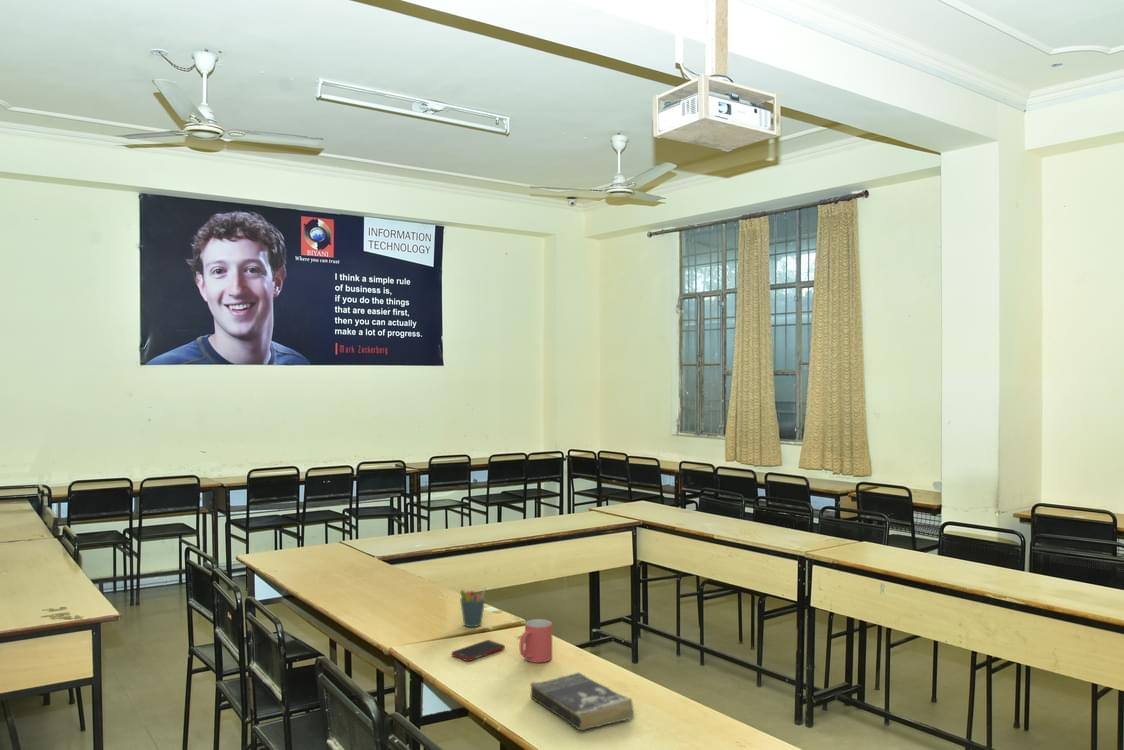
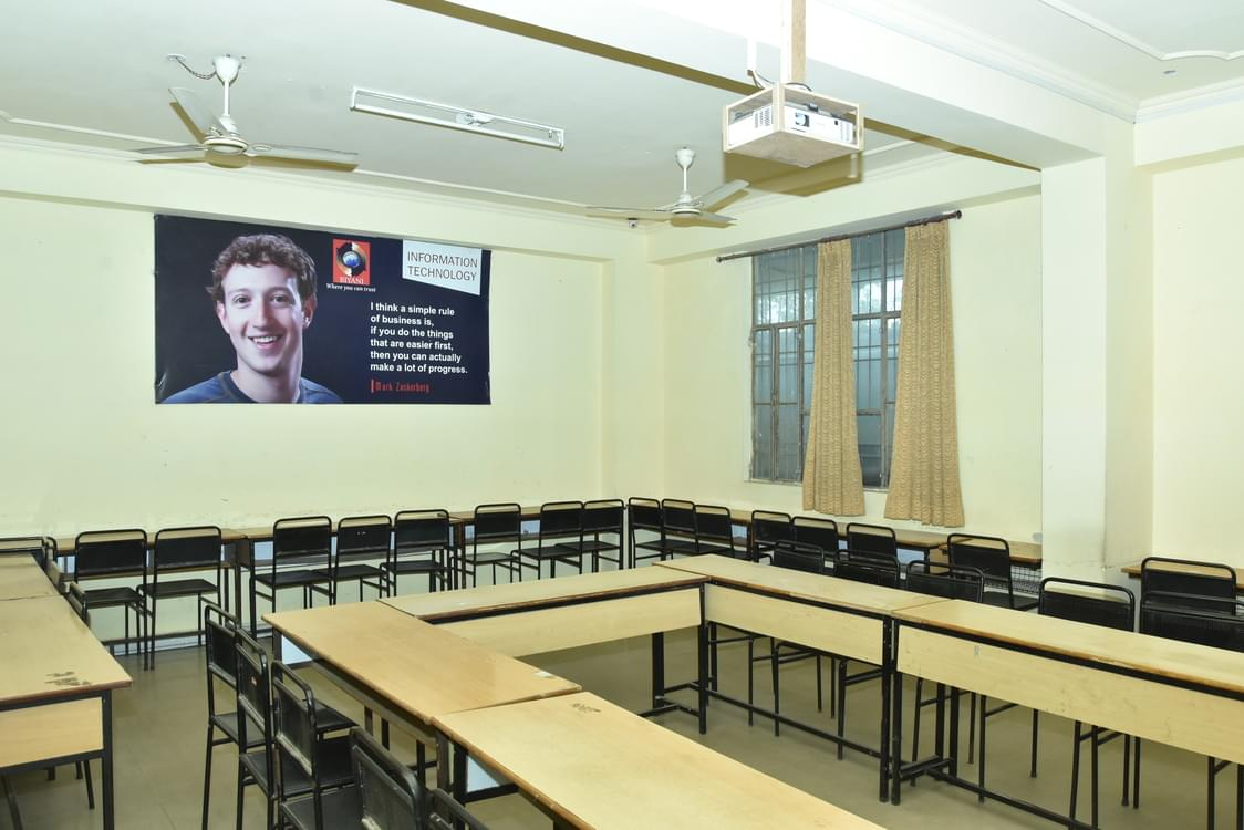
- cell phone [451,639,506,662]
- pen holder [459,584,487,628]
- mug [519,618,553,664]
- book [529,672,635,731]
